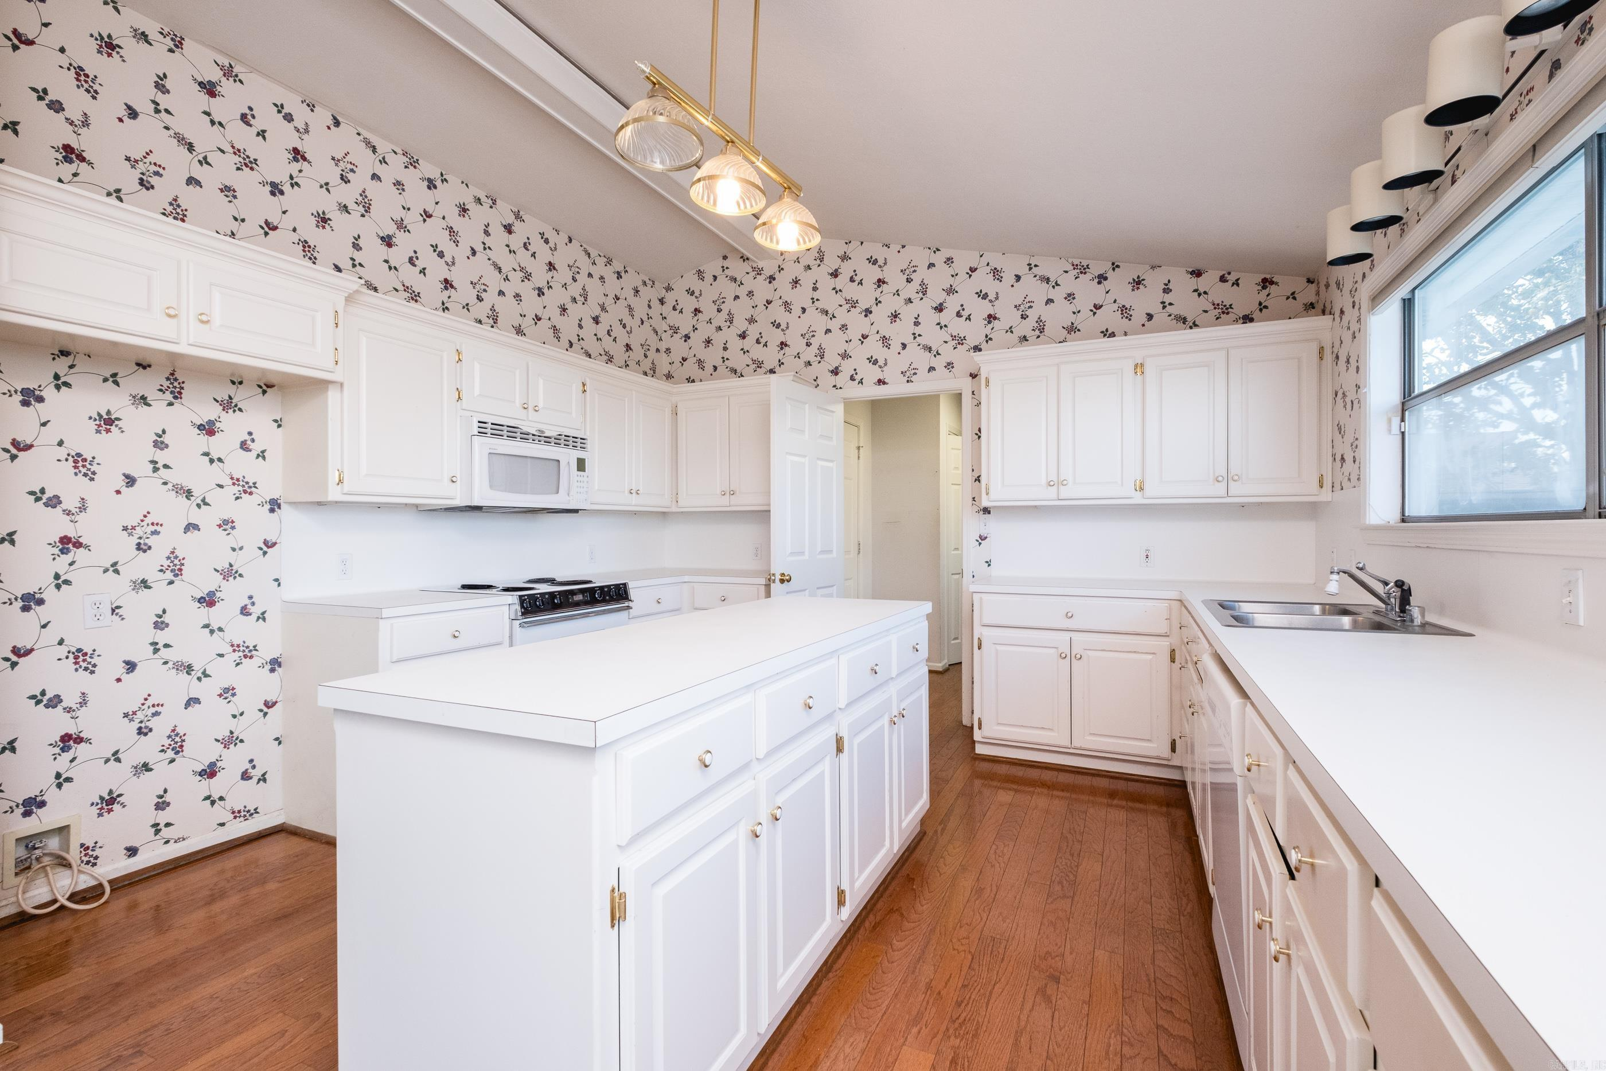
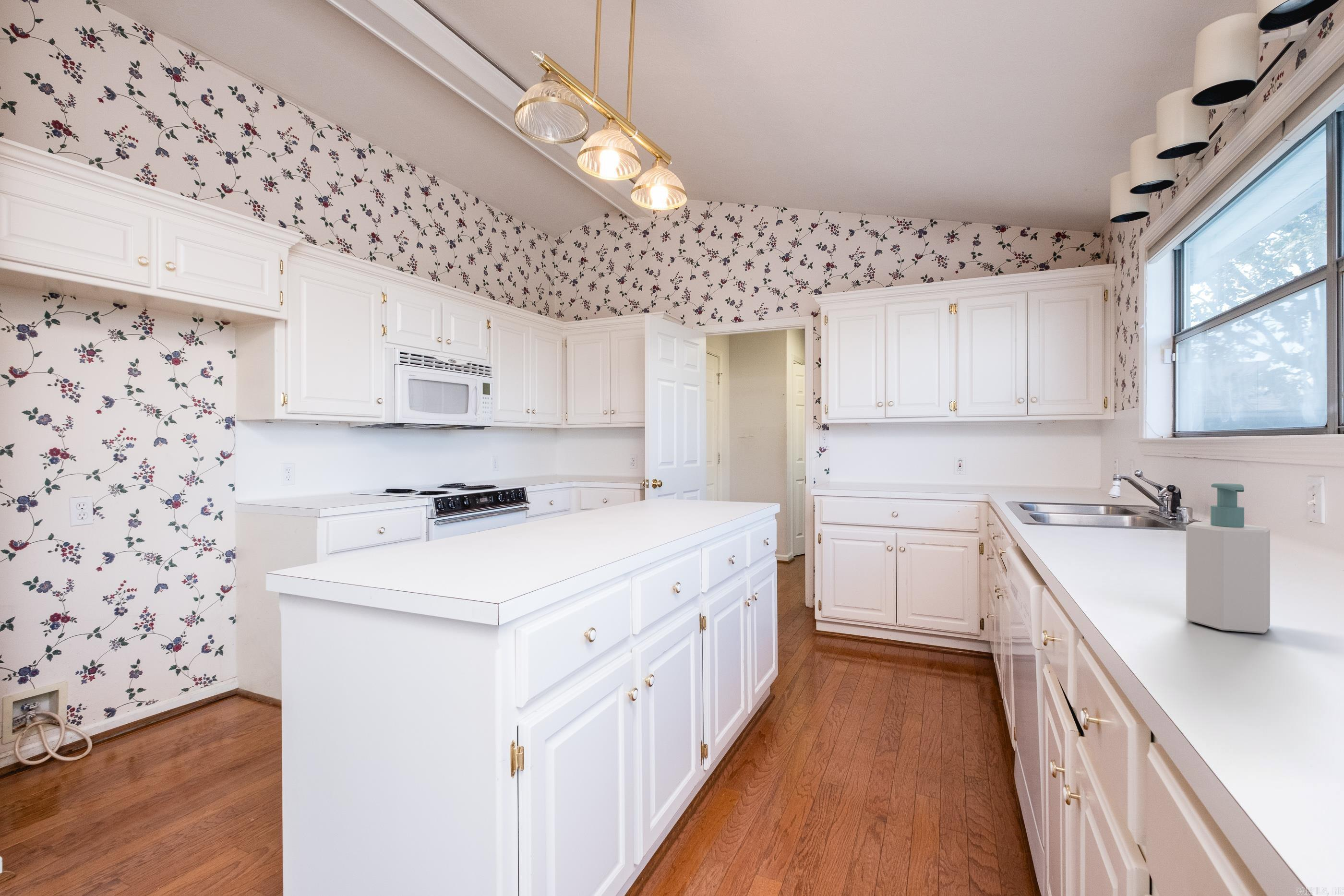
+ soap bottle [1186,483,1271,634]
